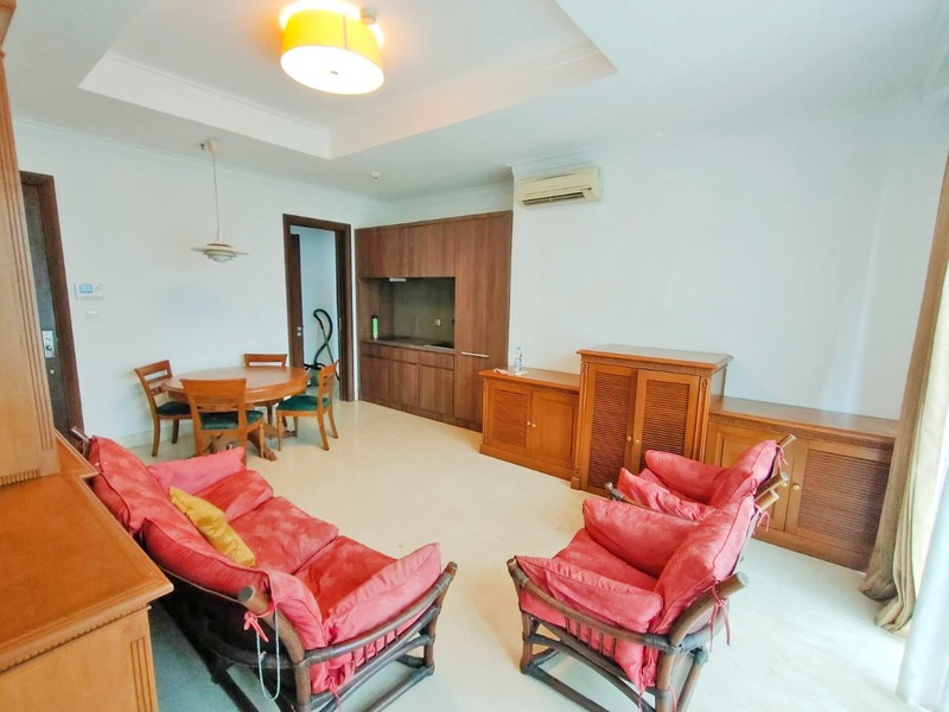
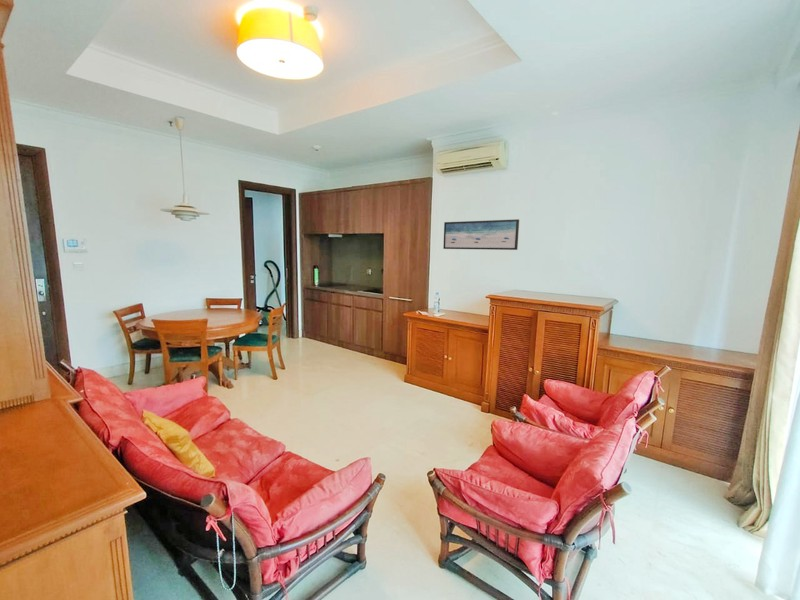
+ wall art [442,218,520,251]
